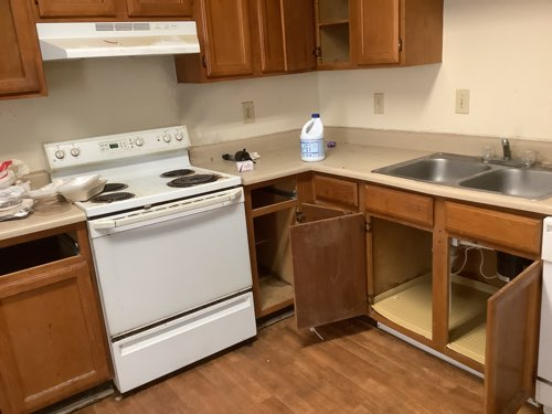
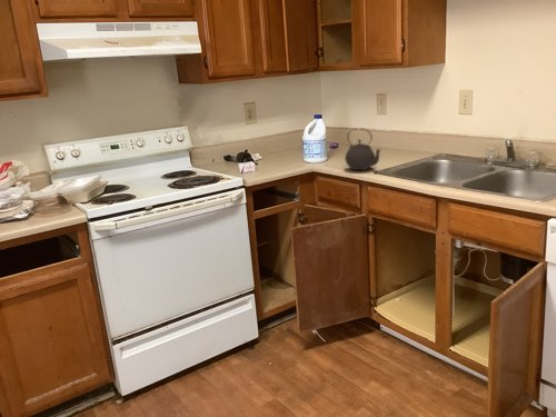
+ kettle [344,128,381,171]
